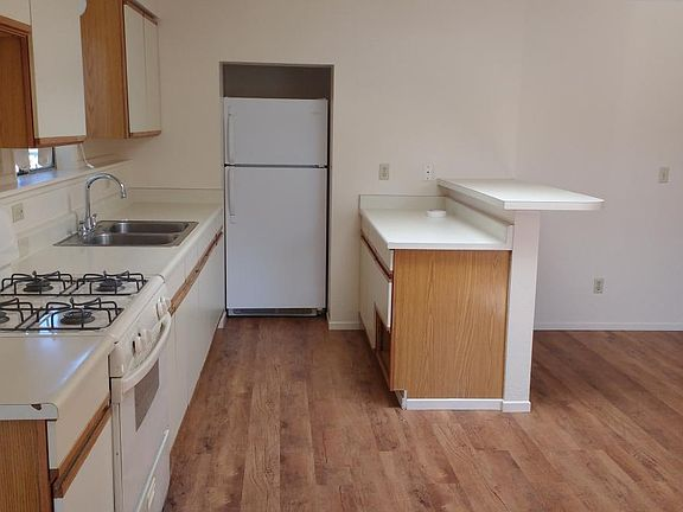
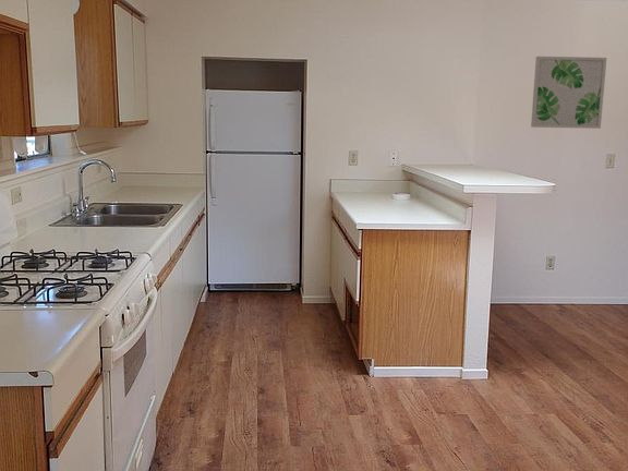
+ wall art [530,56,607,130]
